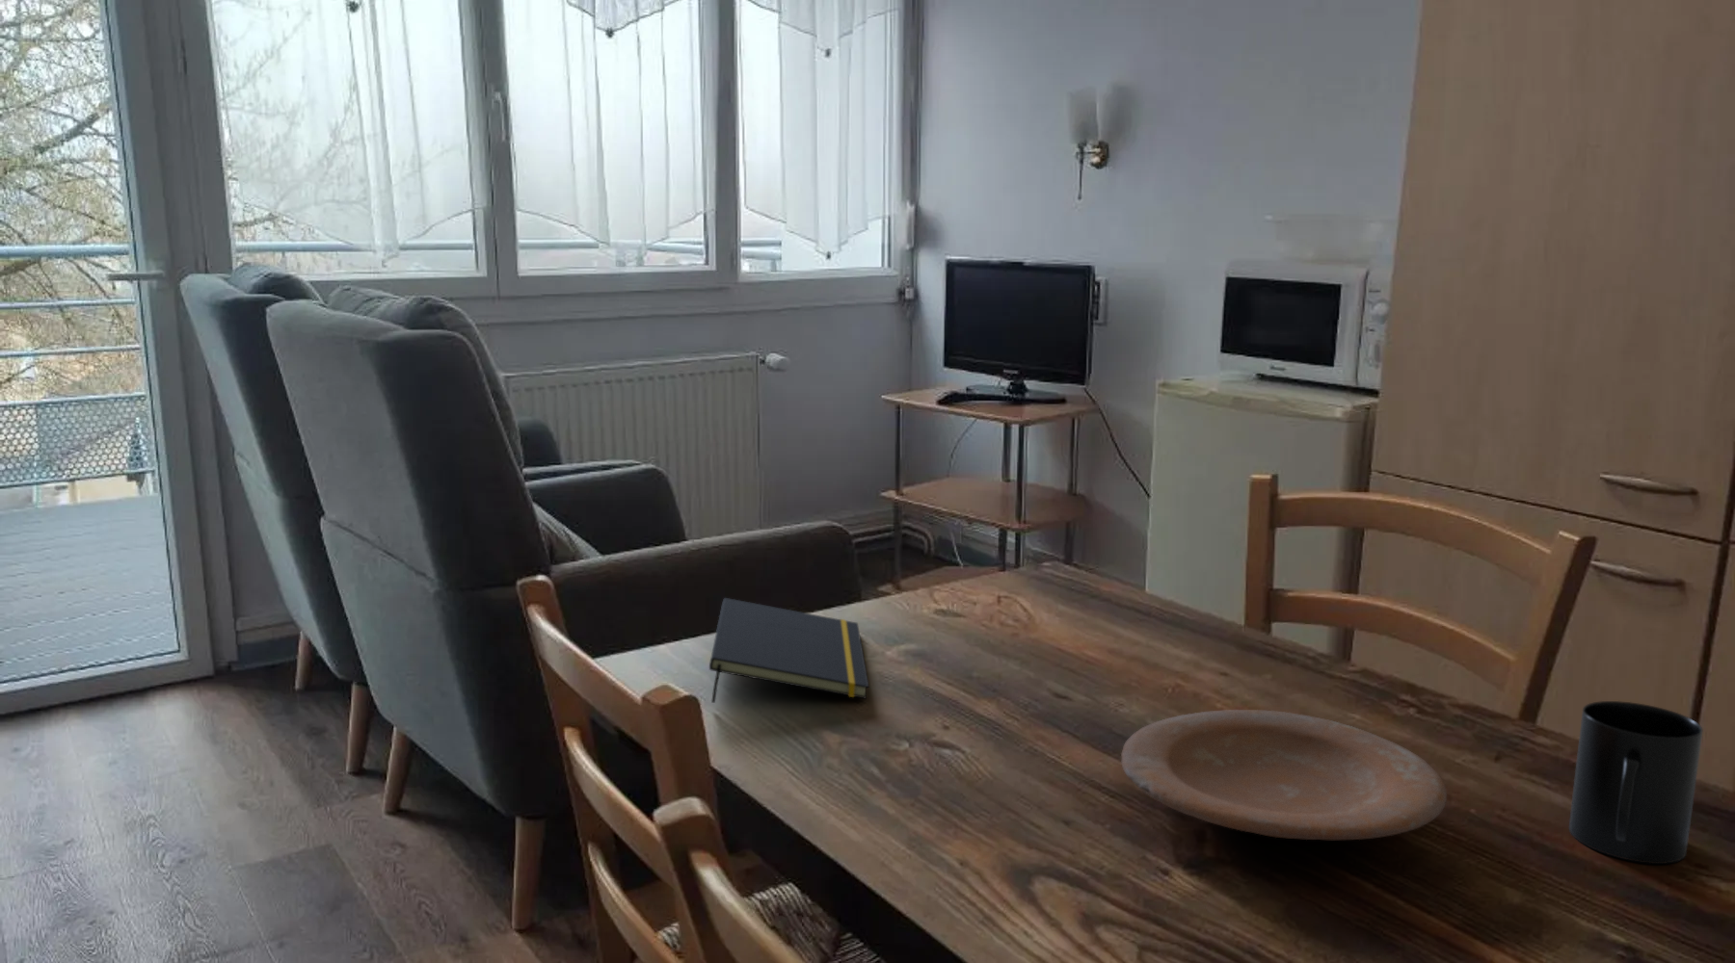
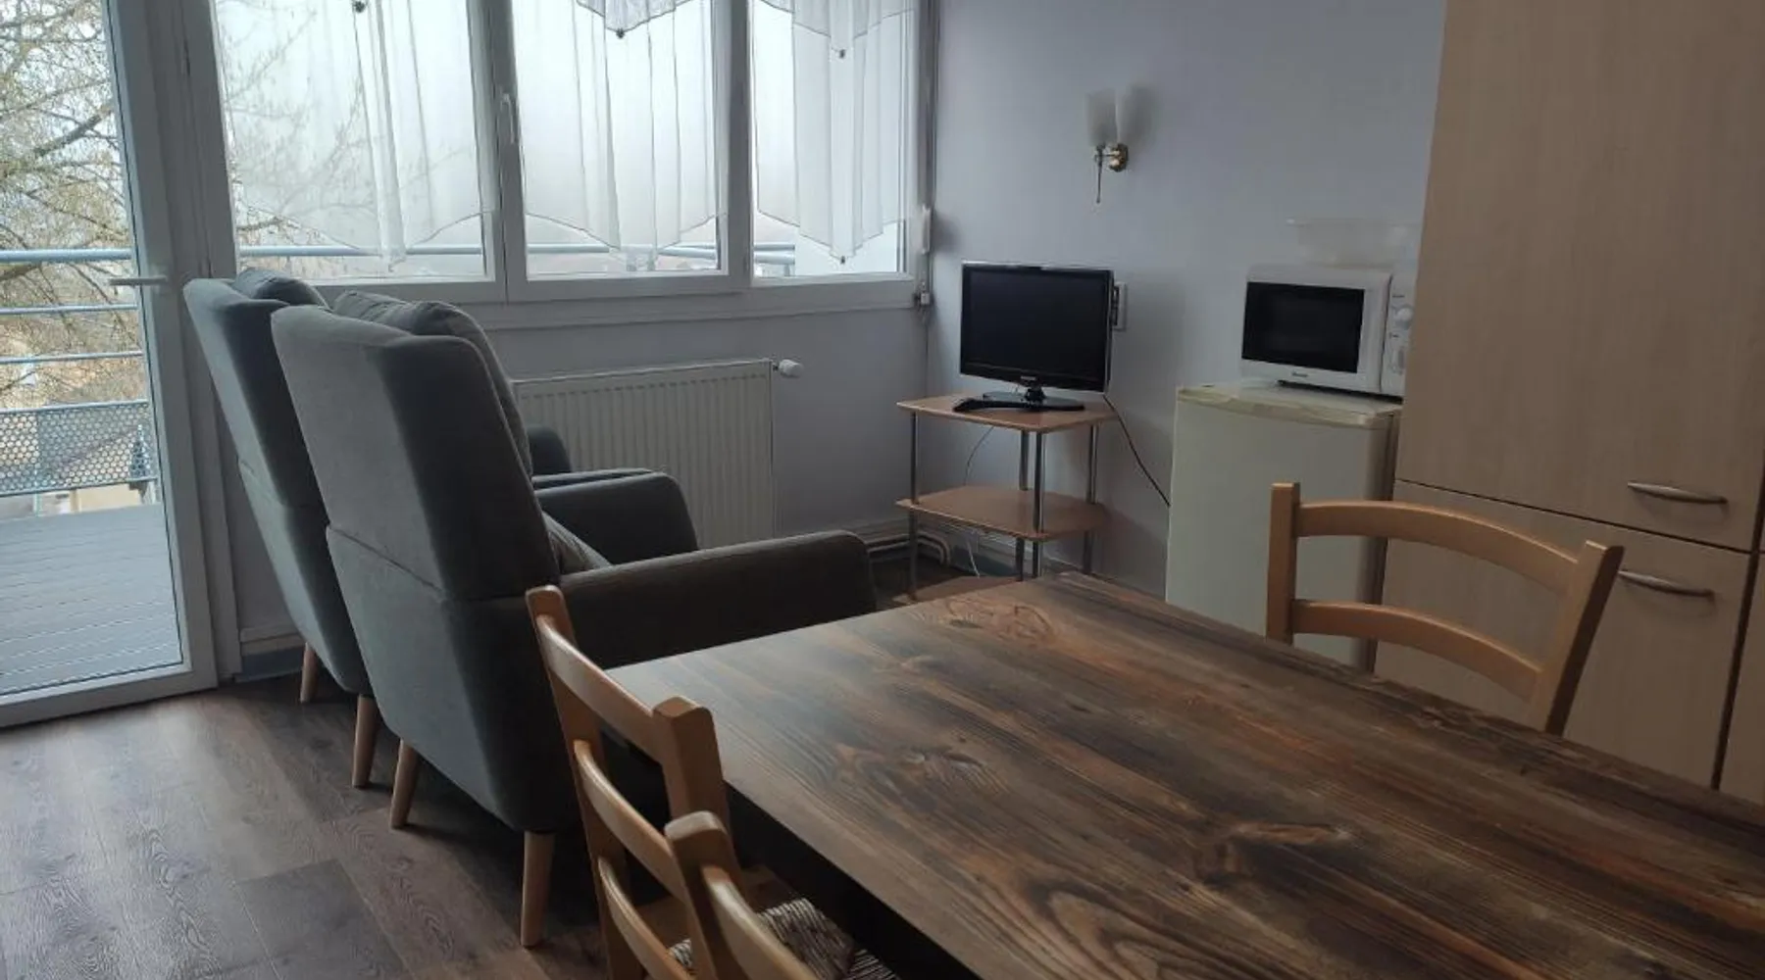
- mug [1568,700,1703,865]
- notepad [708,597,870,704]
- plate [1120,709,1448,841]
